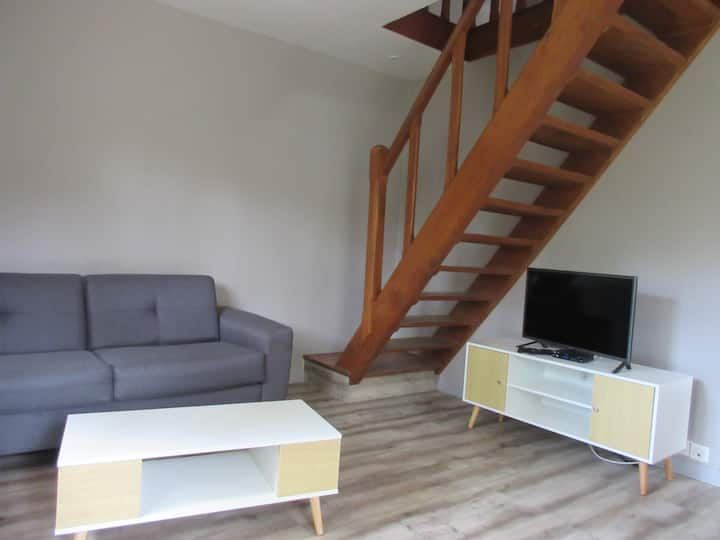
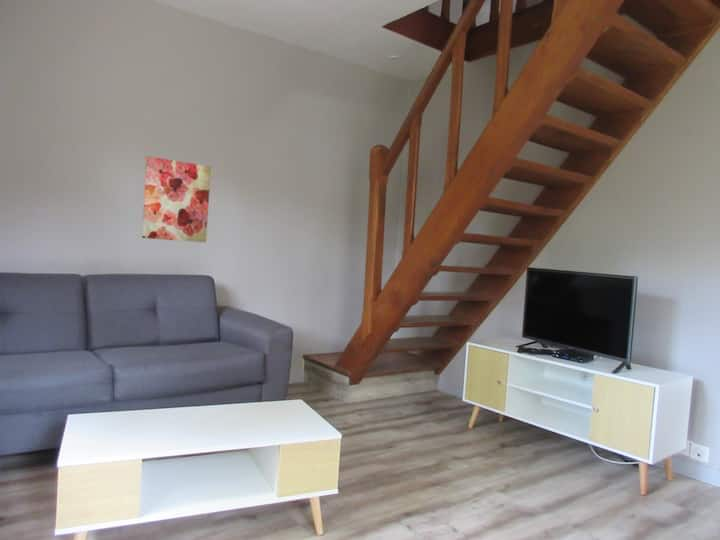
+ wall art [141,155,212,244]
